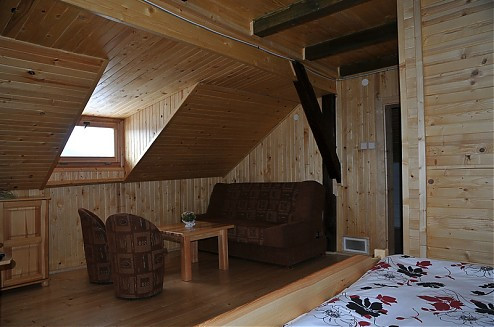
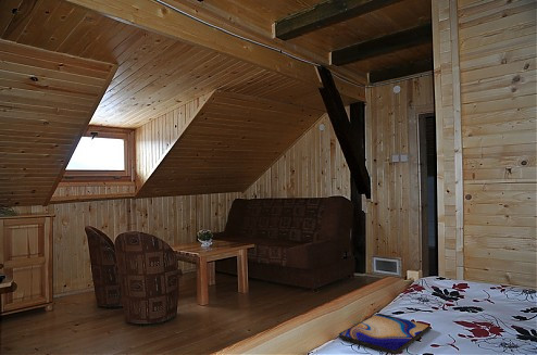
+ tablet [337,313,432,355]
